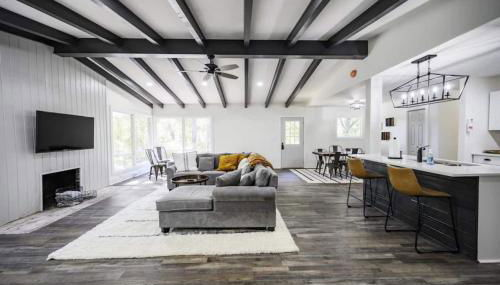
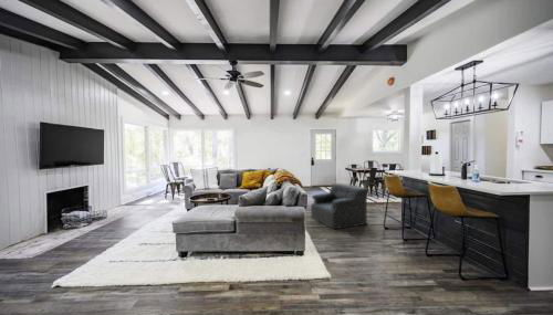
+ armchair [310,182,371,230]
